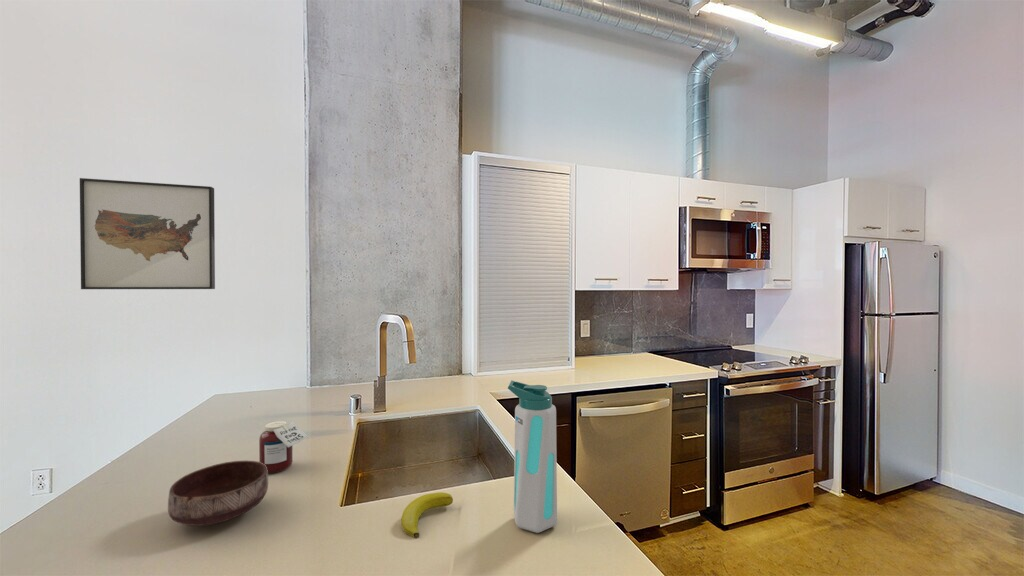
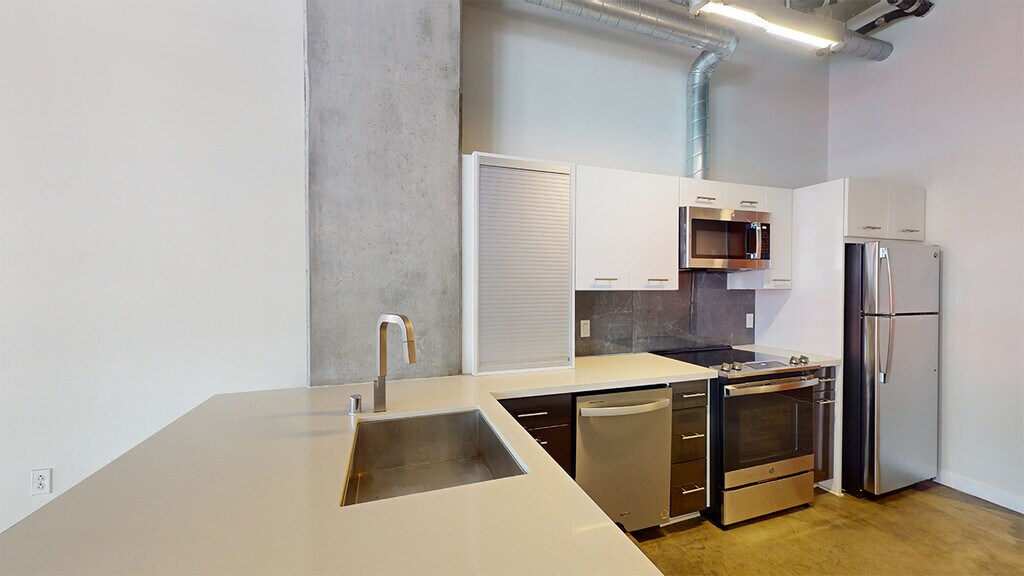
- banana [400,491,454,539]
- wall art [79,177,216,290]
- bowl [167,460,269,527]
- water bottle [507,379,558,534]
- jar [258,420,310,474]
